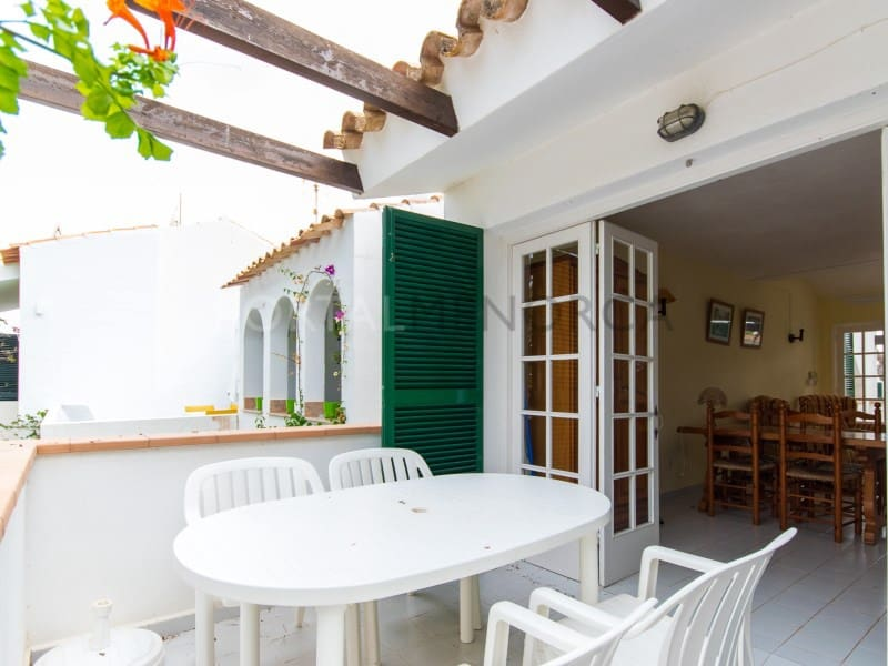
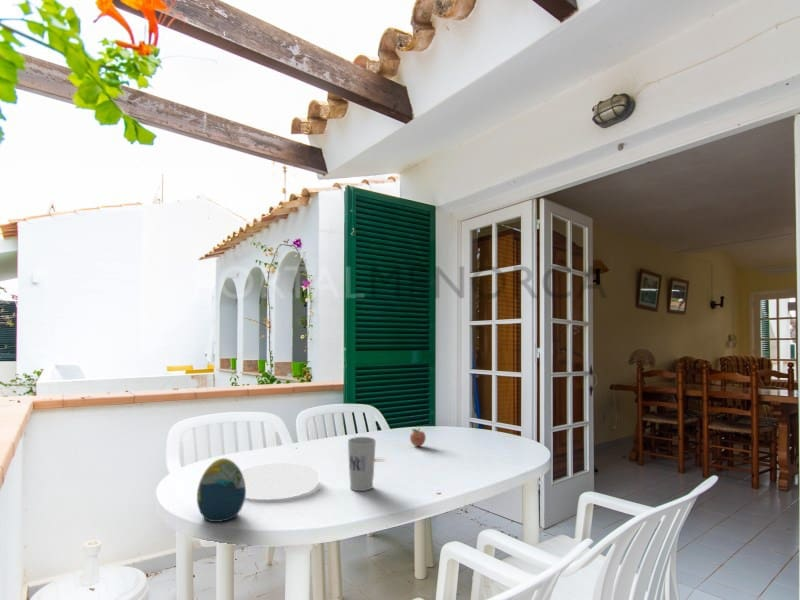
+ cup [347,436,377,492]
+ fruit [409,427,427,447]
+ decorative egg [196,457,246,523]
+ plate [240,462,319,500]
